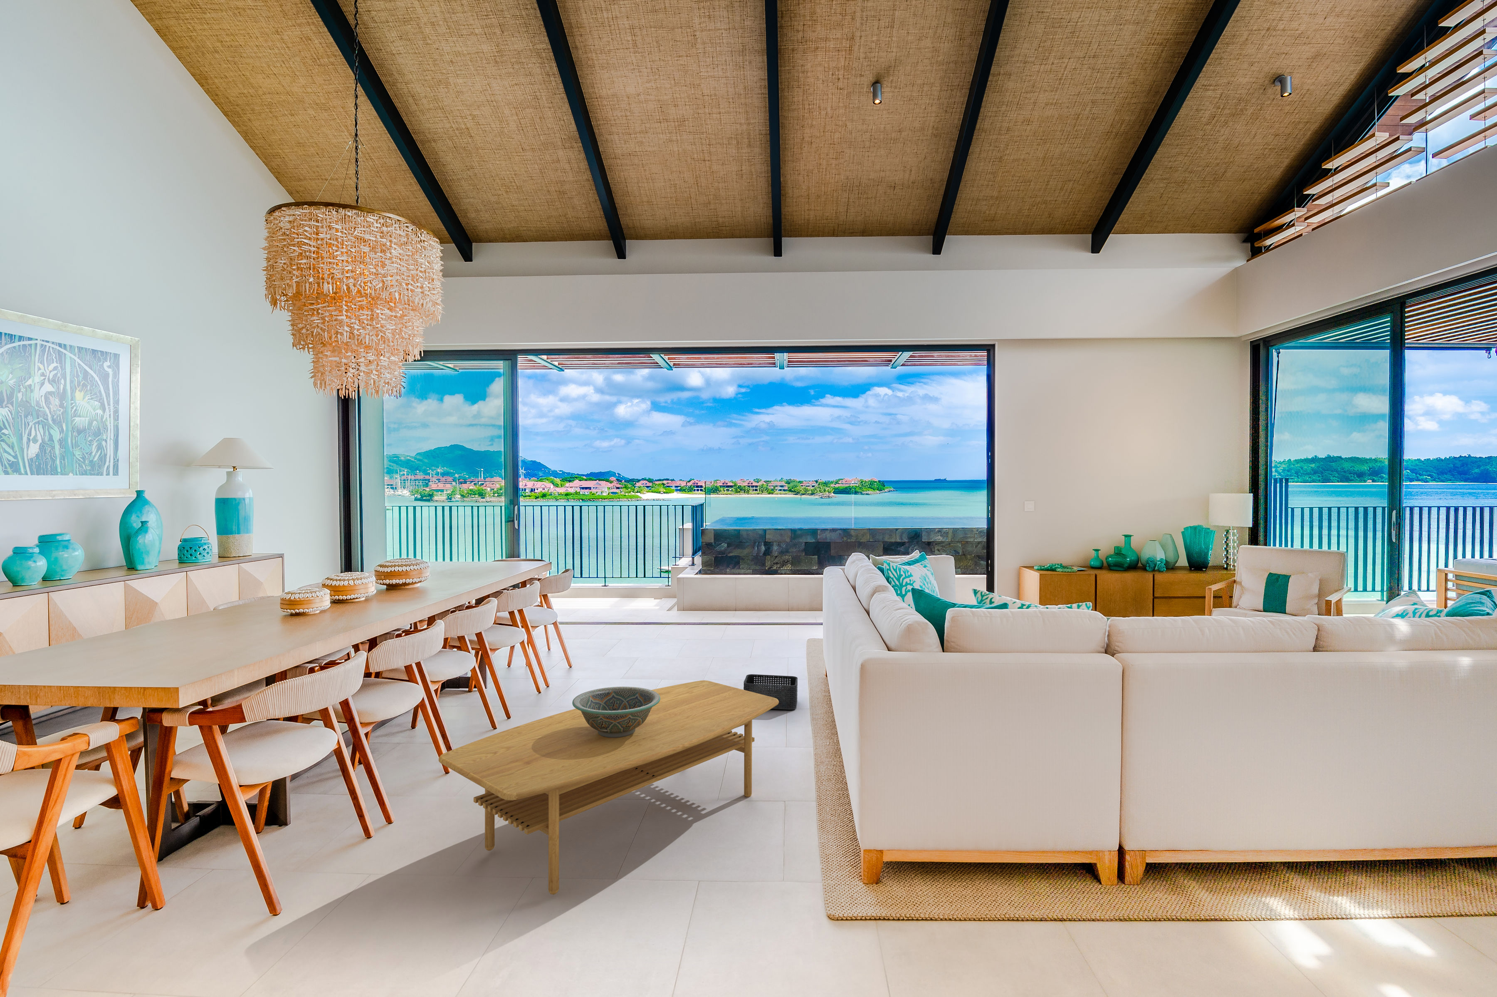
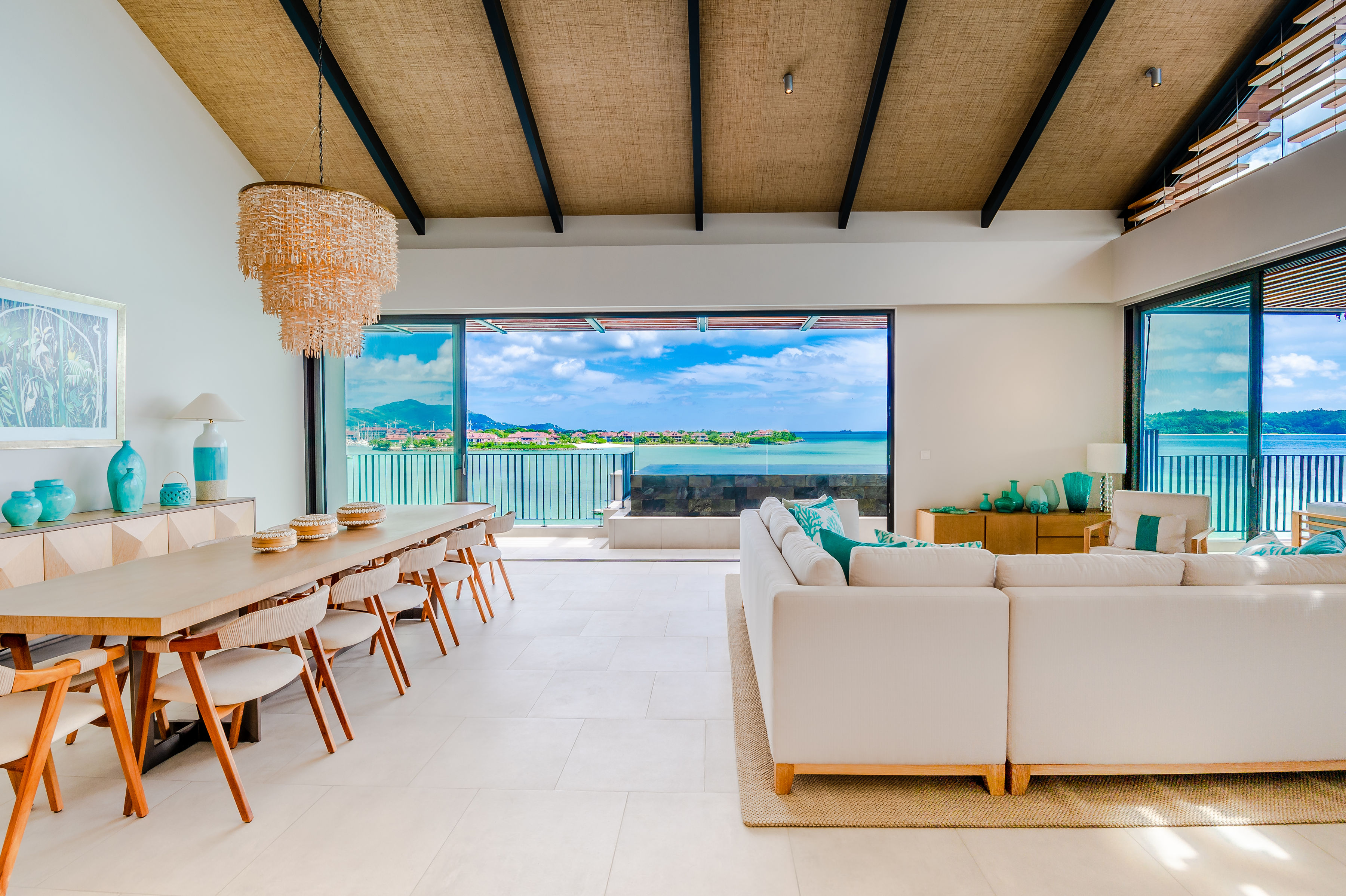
- storage bin [743,673,797,710]
- coffee table [438,680,779,895]
- decorative bowl [572,687,661,738]
